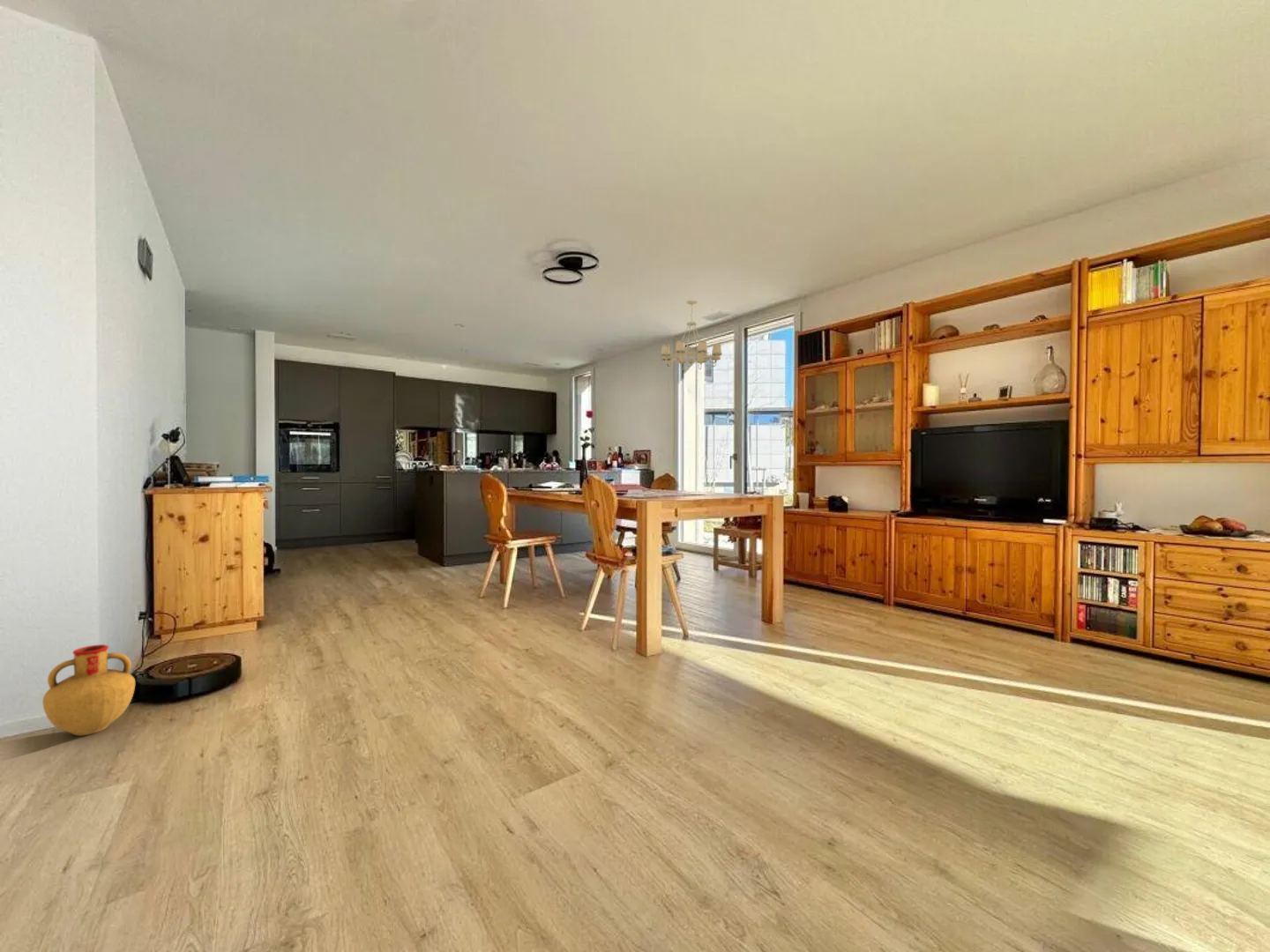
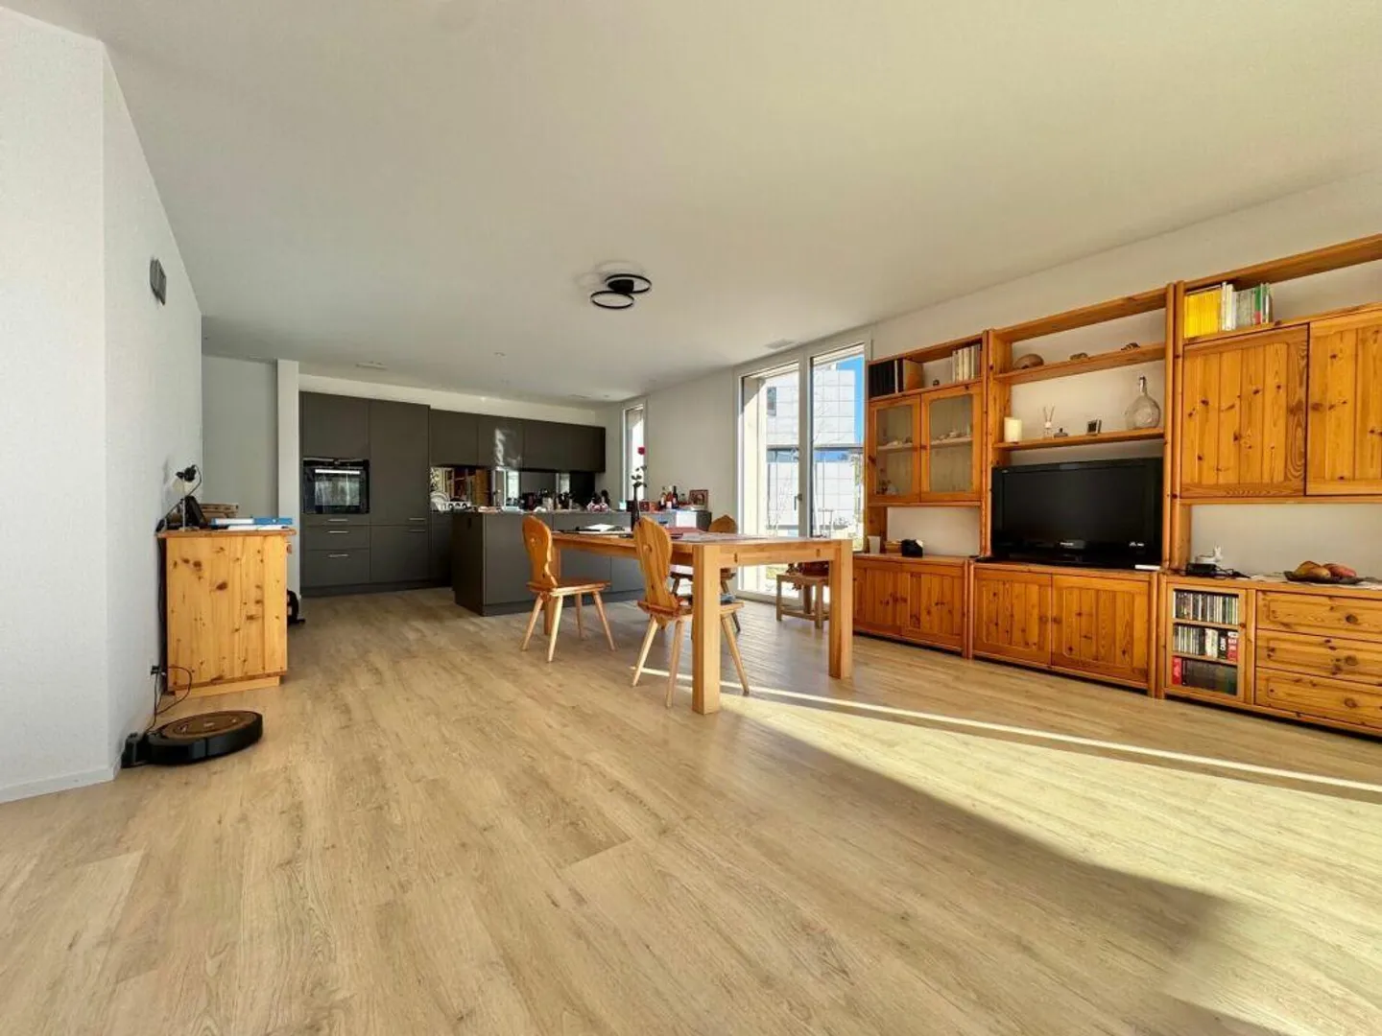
- vase [41,643,136,737]
- chandelier [661,300,723,371]
